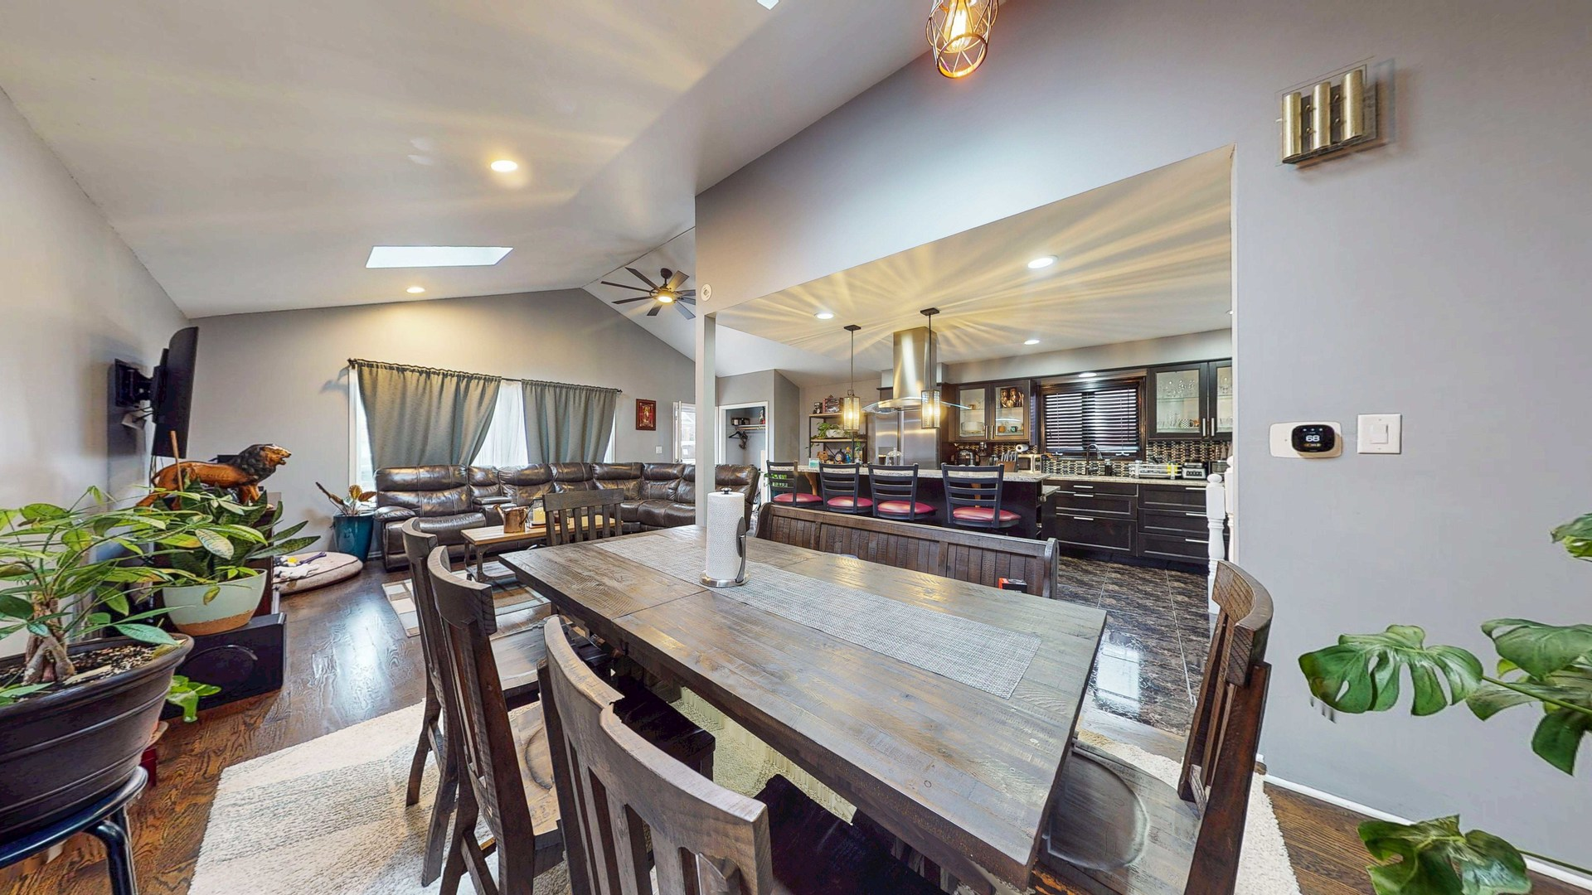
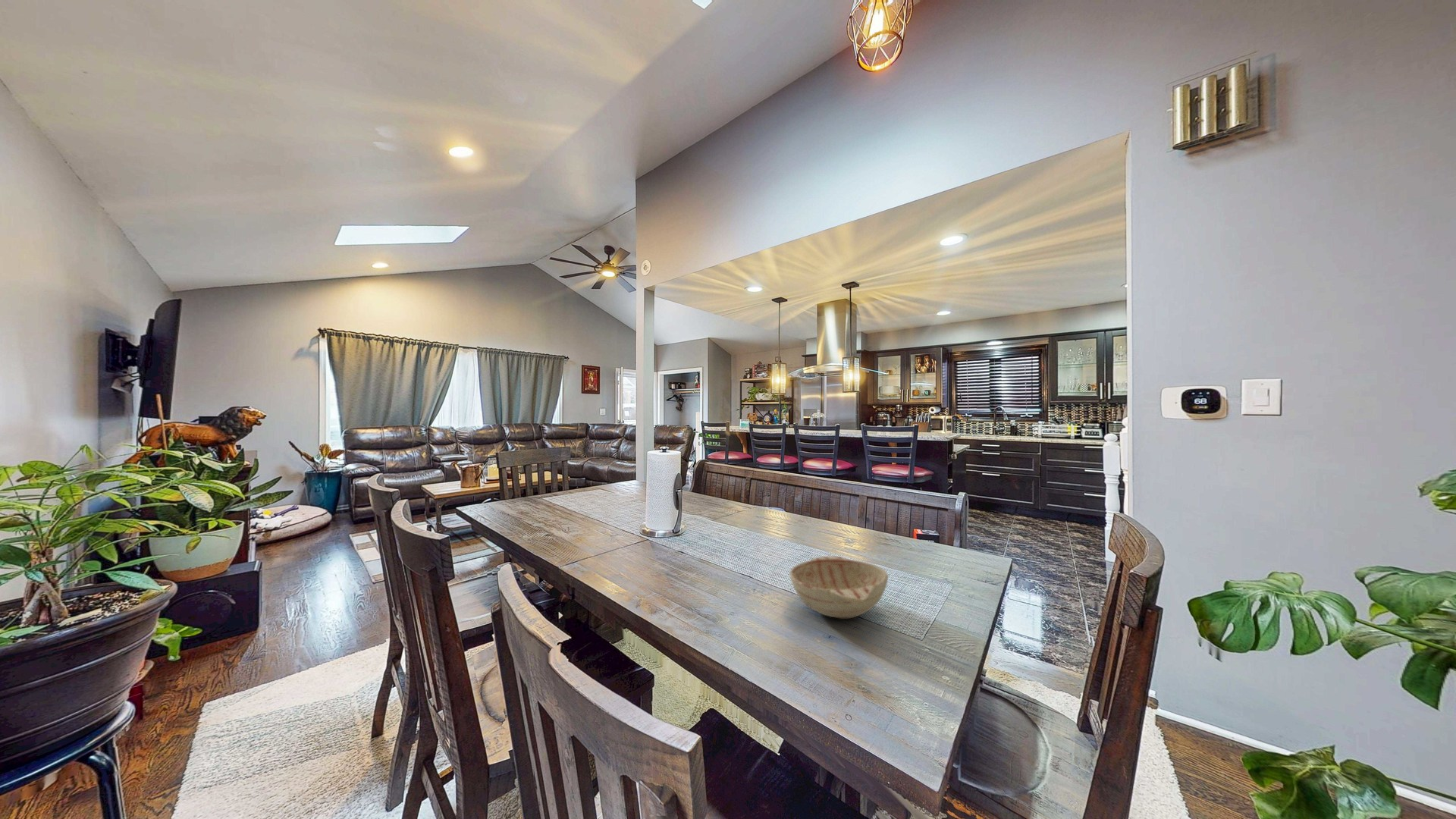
+ decorative bowl [789,555,889,619]
